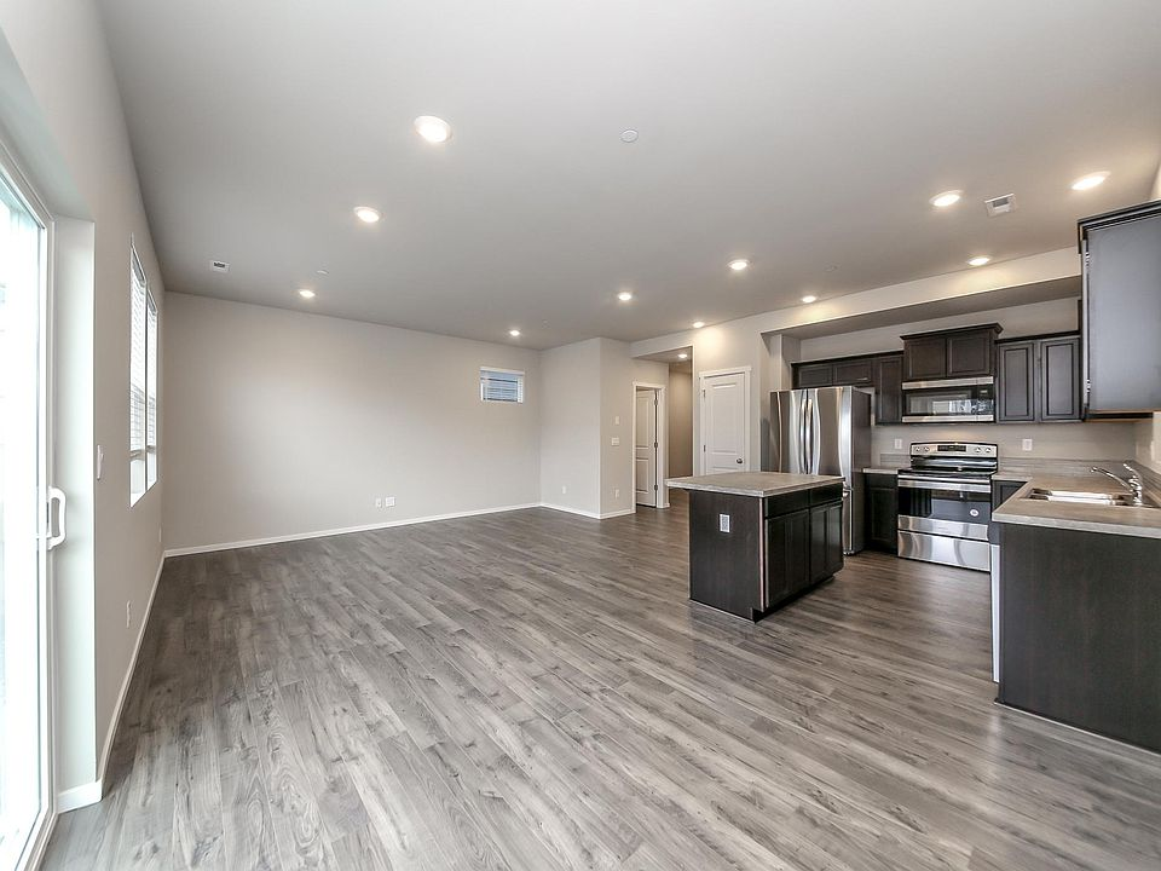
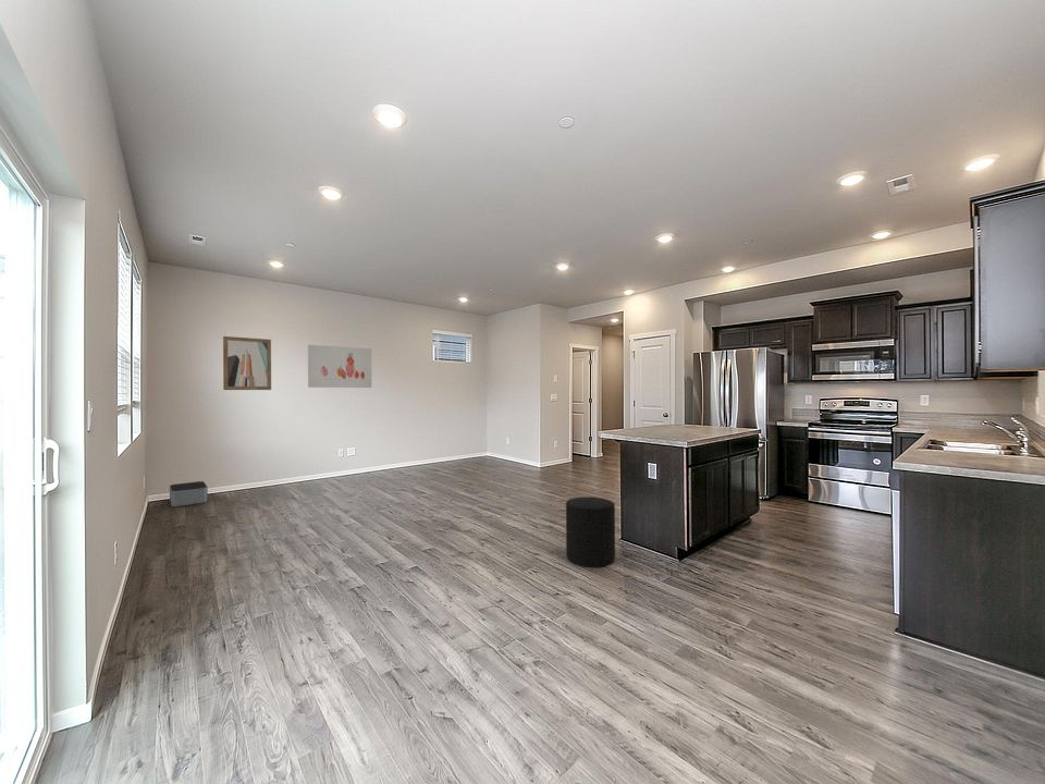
+ storage bin [169,480,209,507]
+ wall art [222,335,272,391]
+ stool [565,495,616,568]
+ wall art [307,344,372,389]
